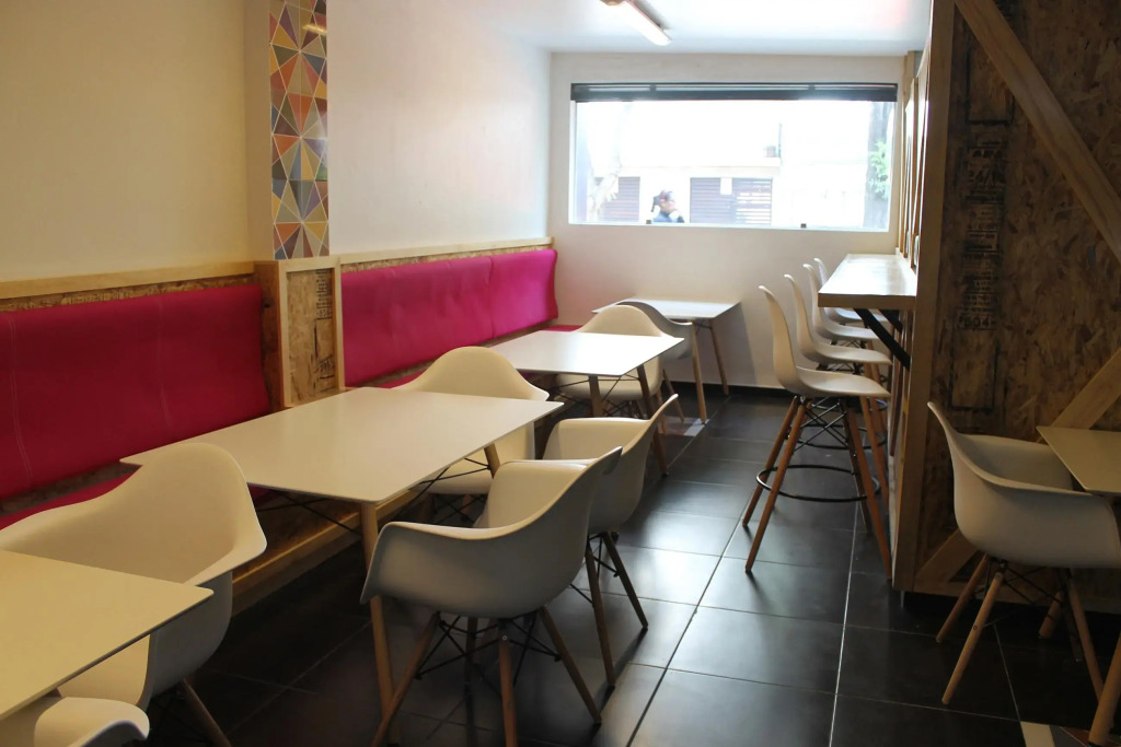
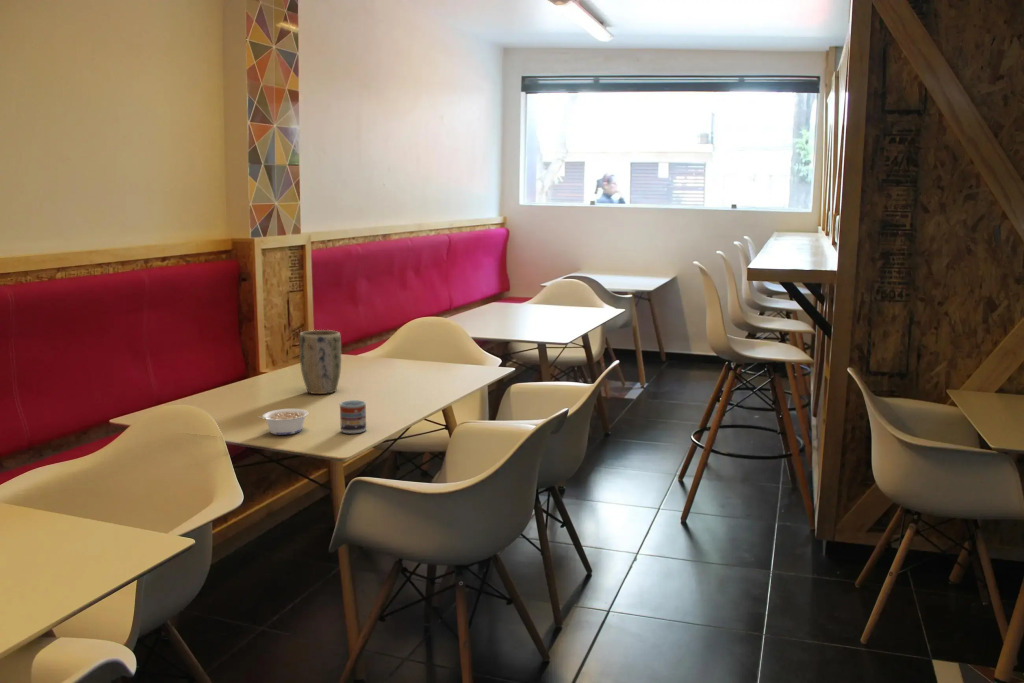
+ plant pot [298,329,342,395]
+ cup [338,399,367,435]
+ legume [256,408,309,436]
